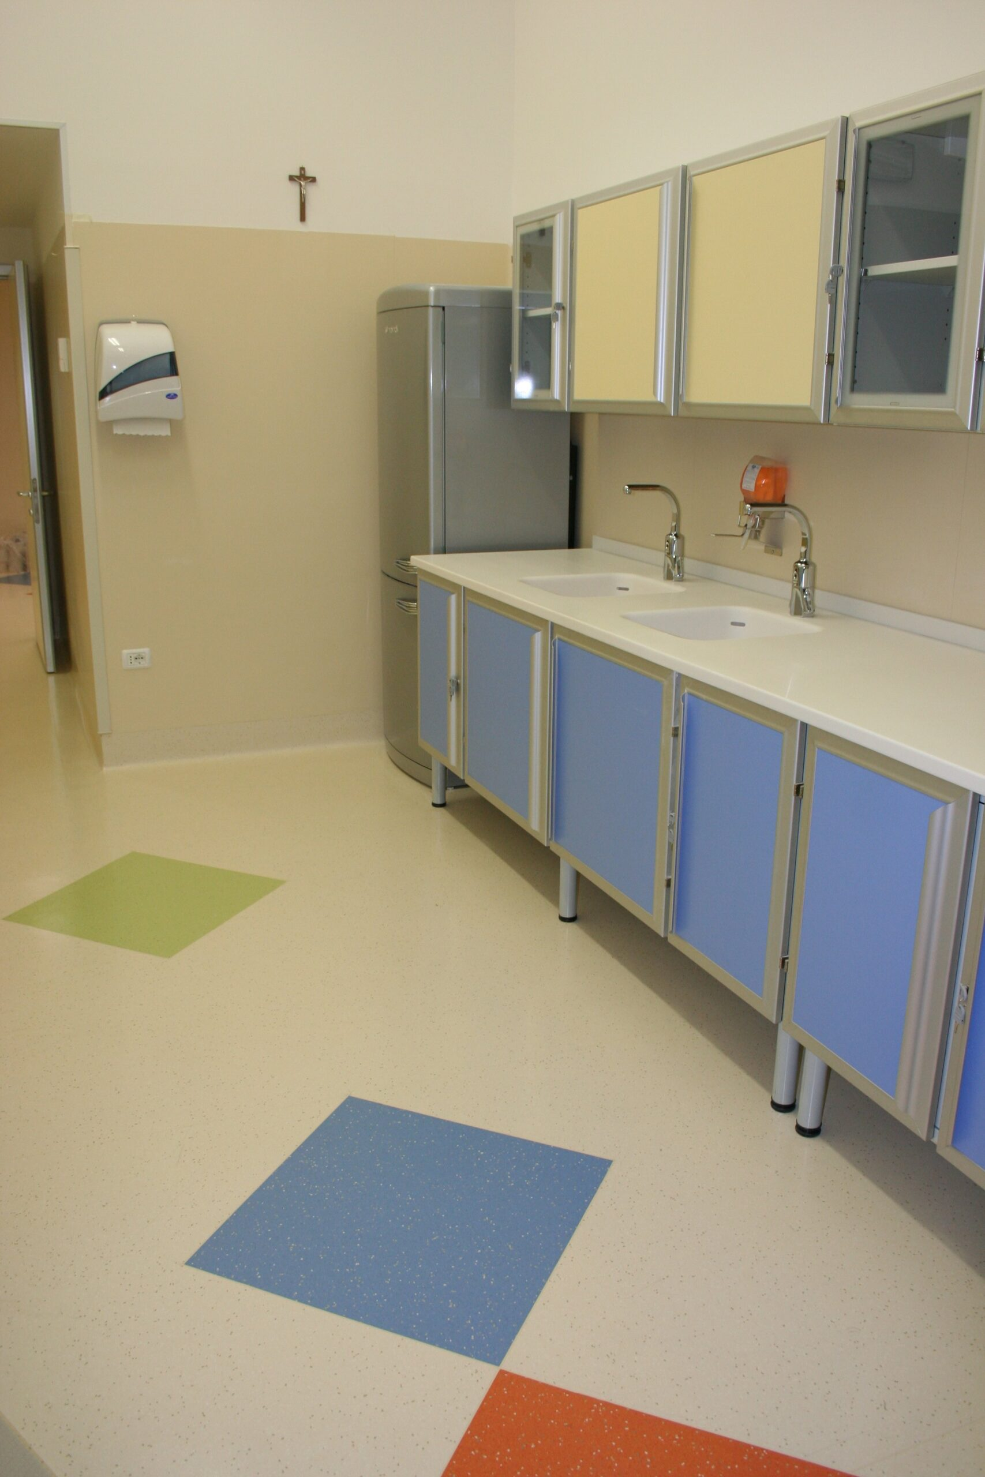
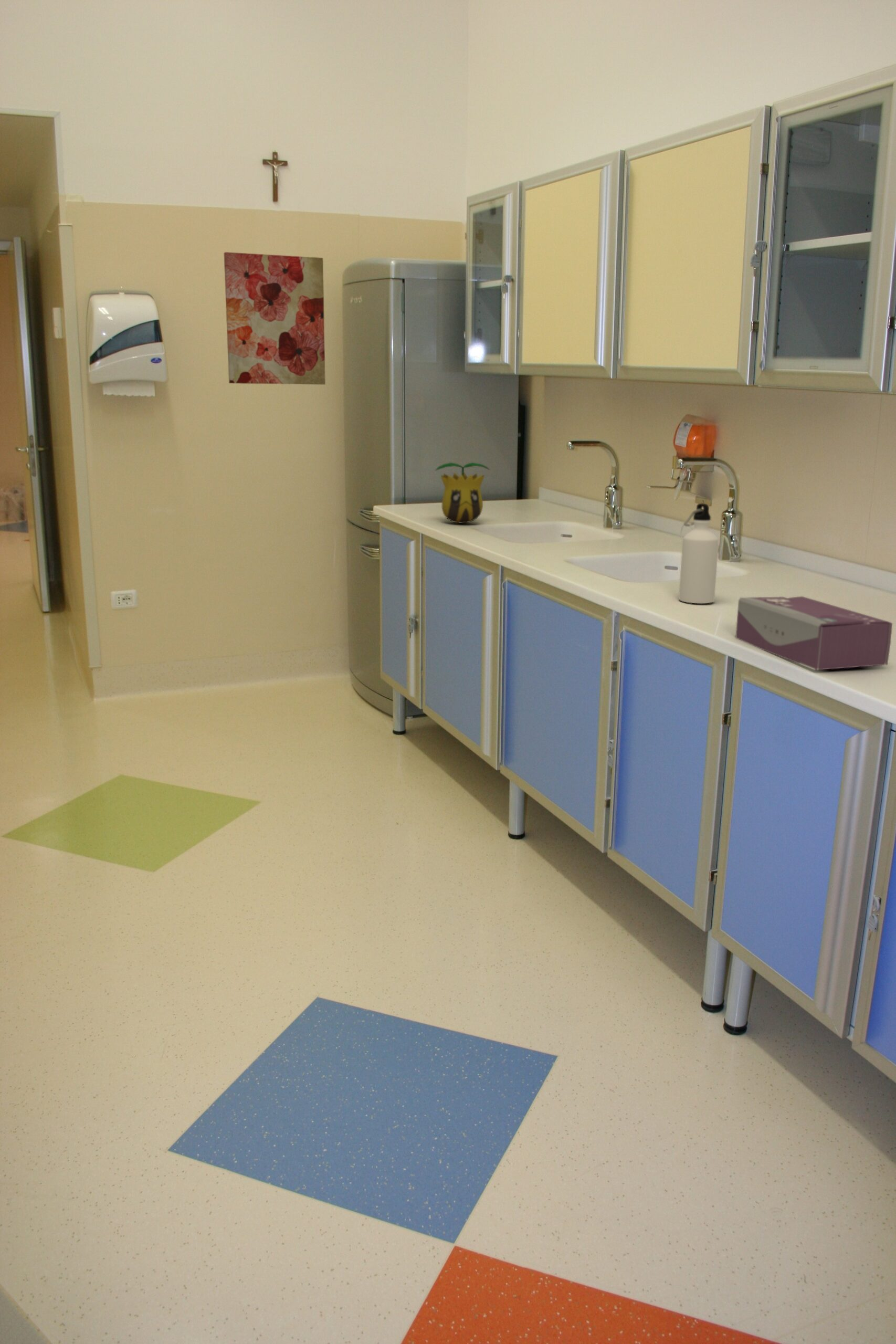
+ tissue box [735,595,893,671]
+ plant pot [435,462,491,524]
+ wall art [223,251,326,385]
+ water bottle [678,503,719,604]
